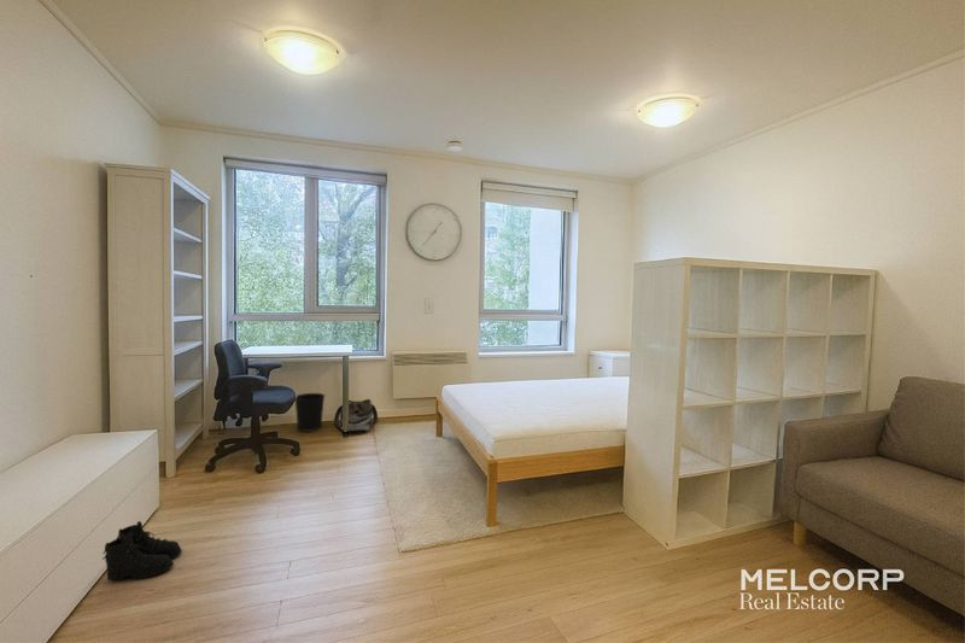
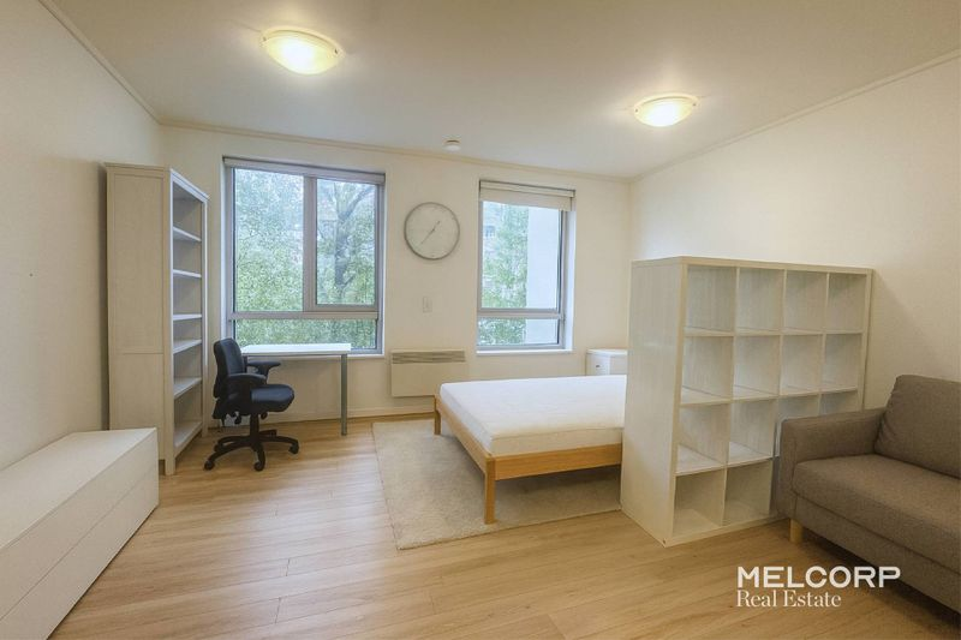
- backpack [333,398,379,433]
- boots [101,520,183,581]
- wastebasket [294,392,326,433]
